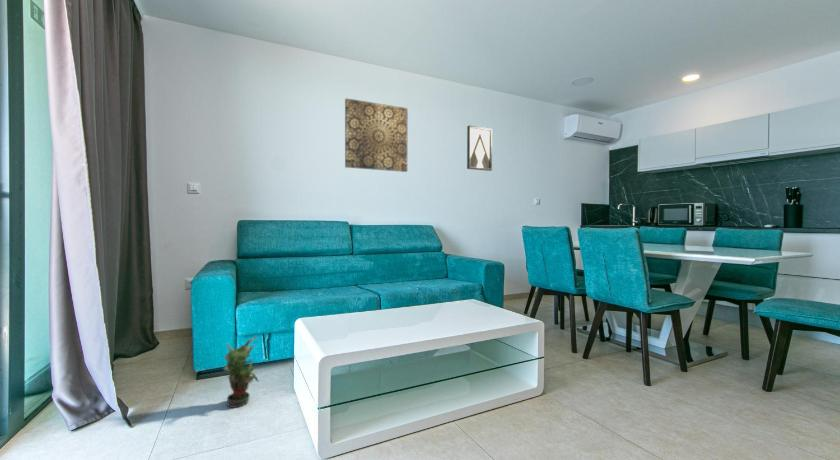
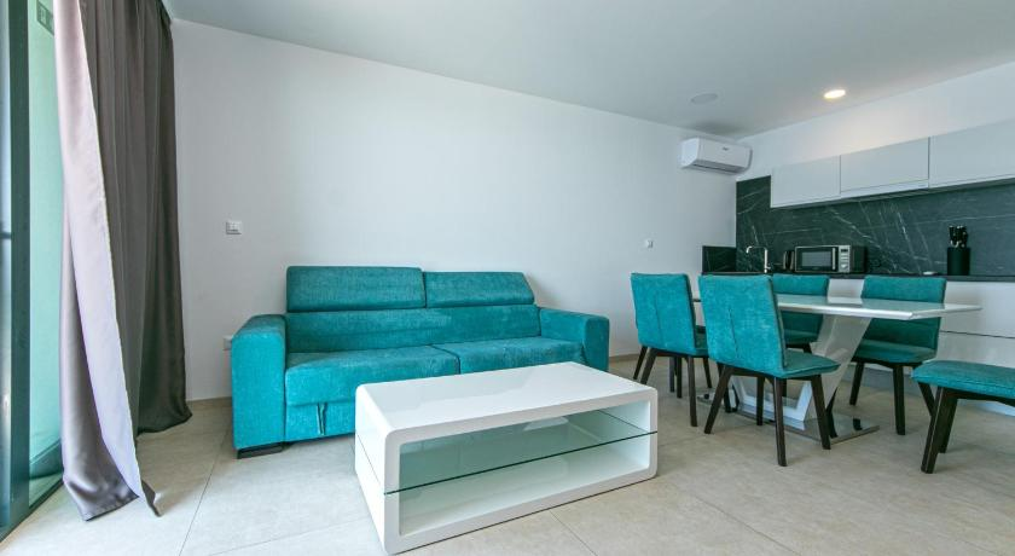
- wall art [466,125,493,172]
- potted plant [223,335,260,409]
- wall art [344,97,409,173]
